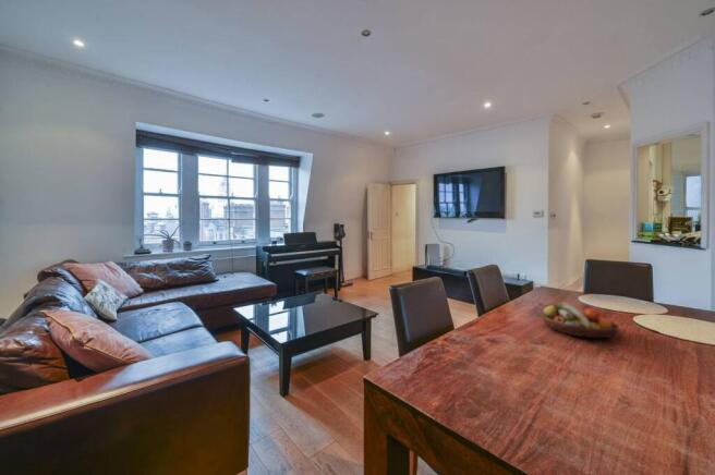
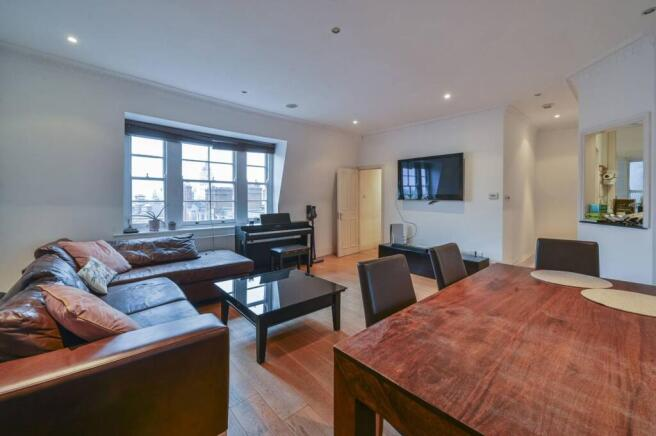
- fruit bowl [542,302,620,339]
